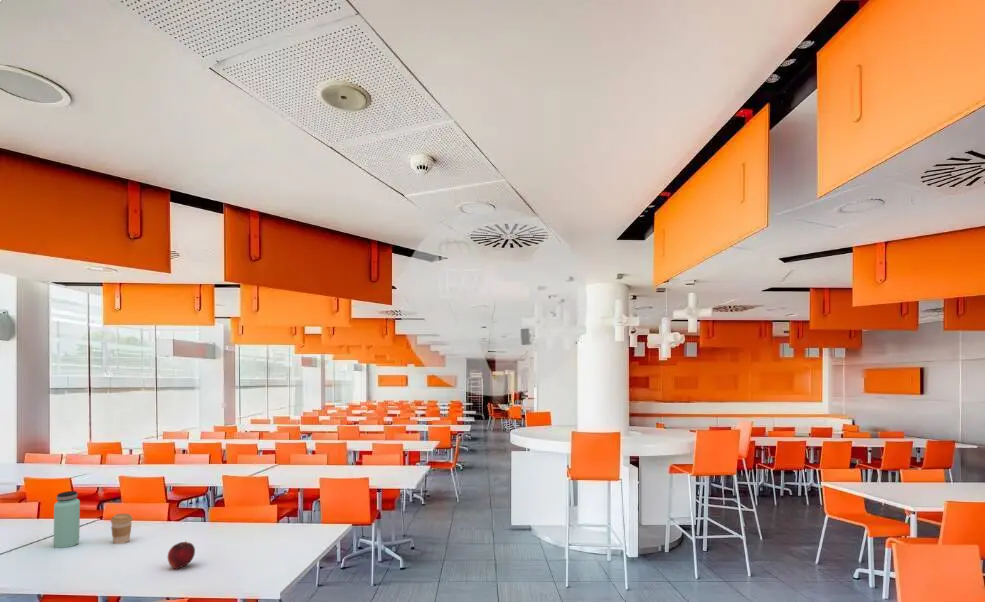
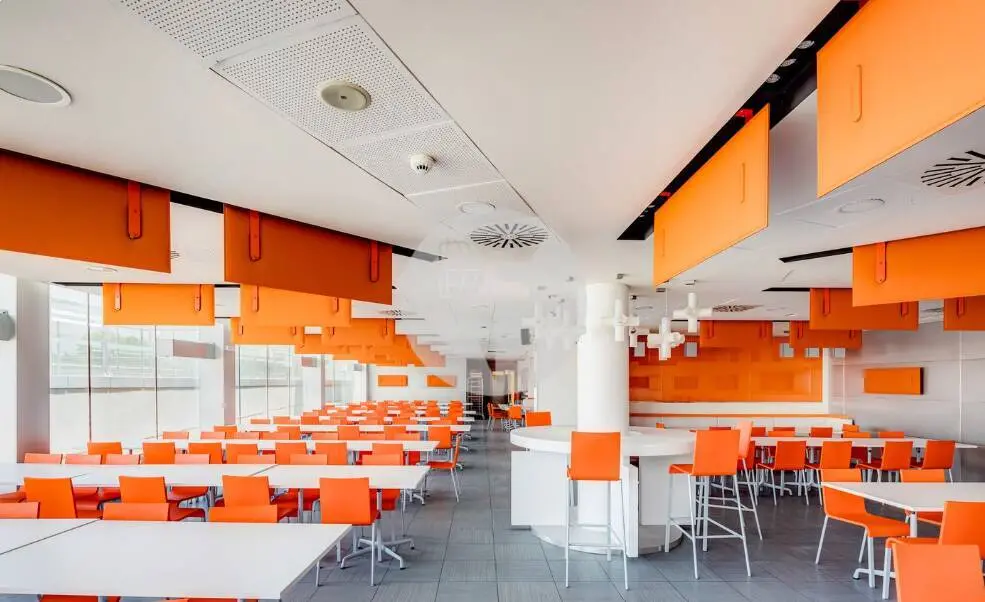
- bottle [53,490,81,549]
- fruit [167,540,196,570]
- coffee cup [110,513,134,545]
